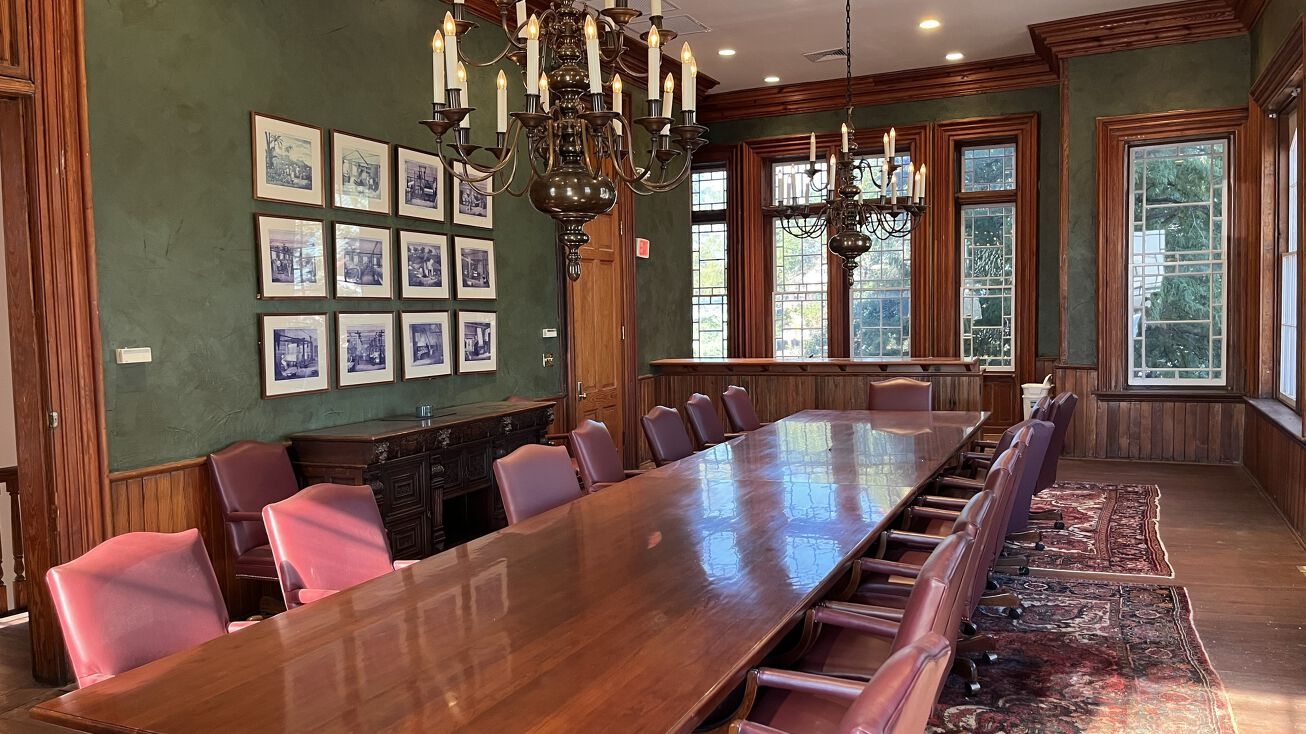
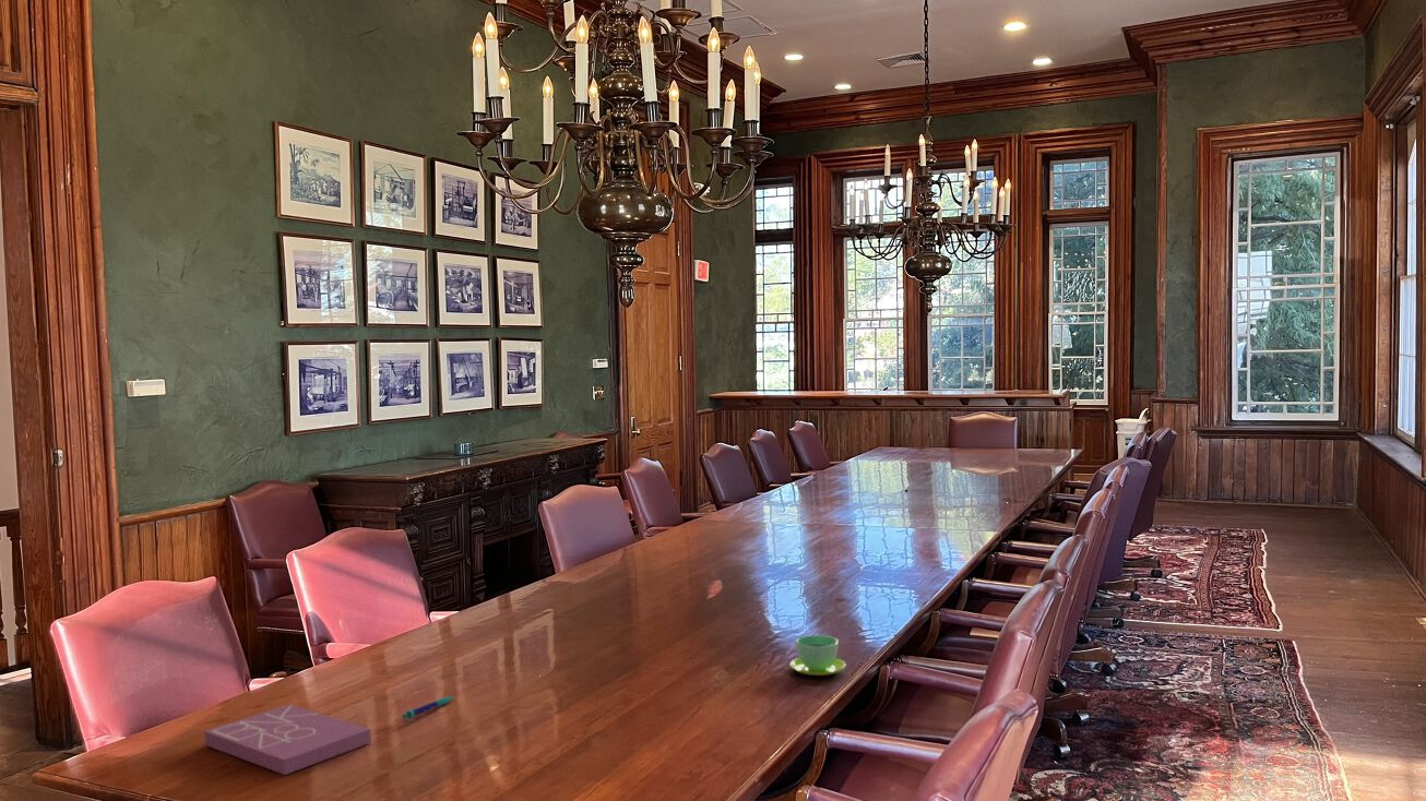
+ pen [401,695,456,720]
+ book [203,703,372,776]
+ cup [788,634,846,677]
